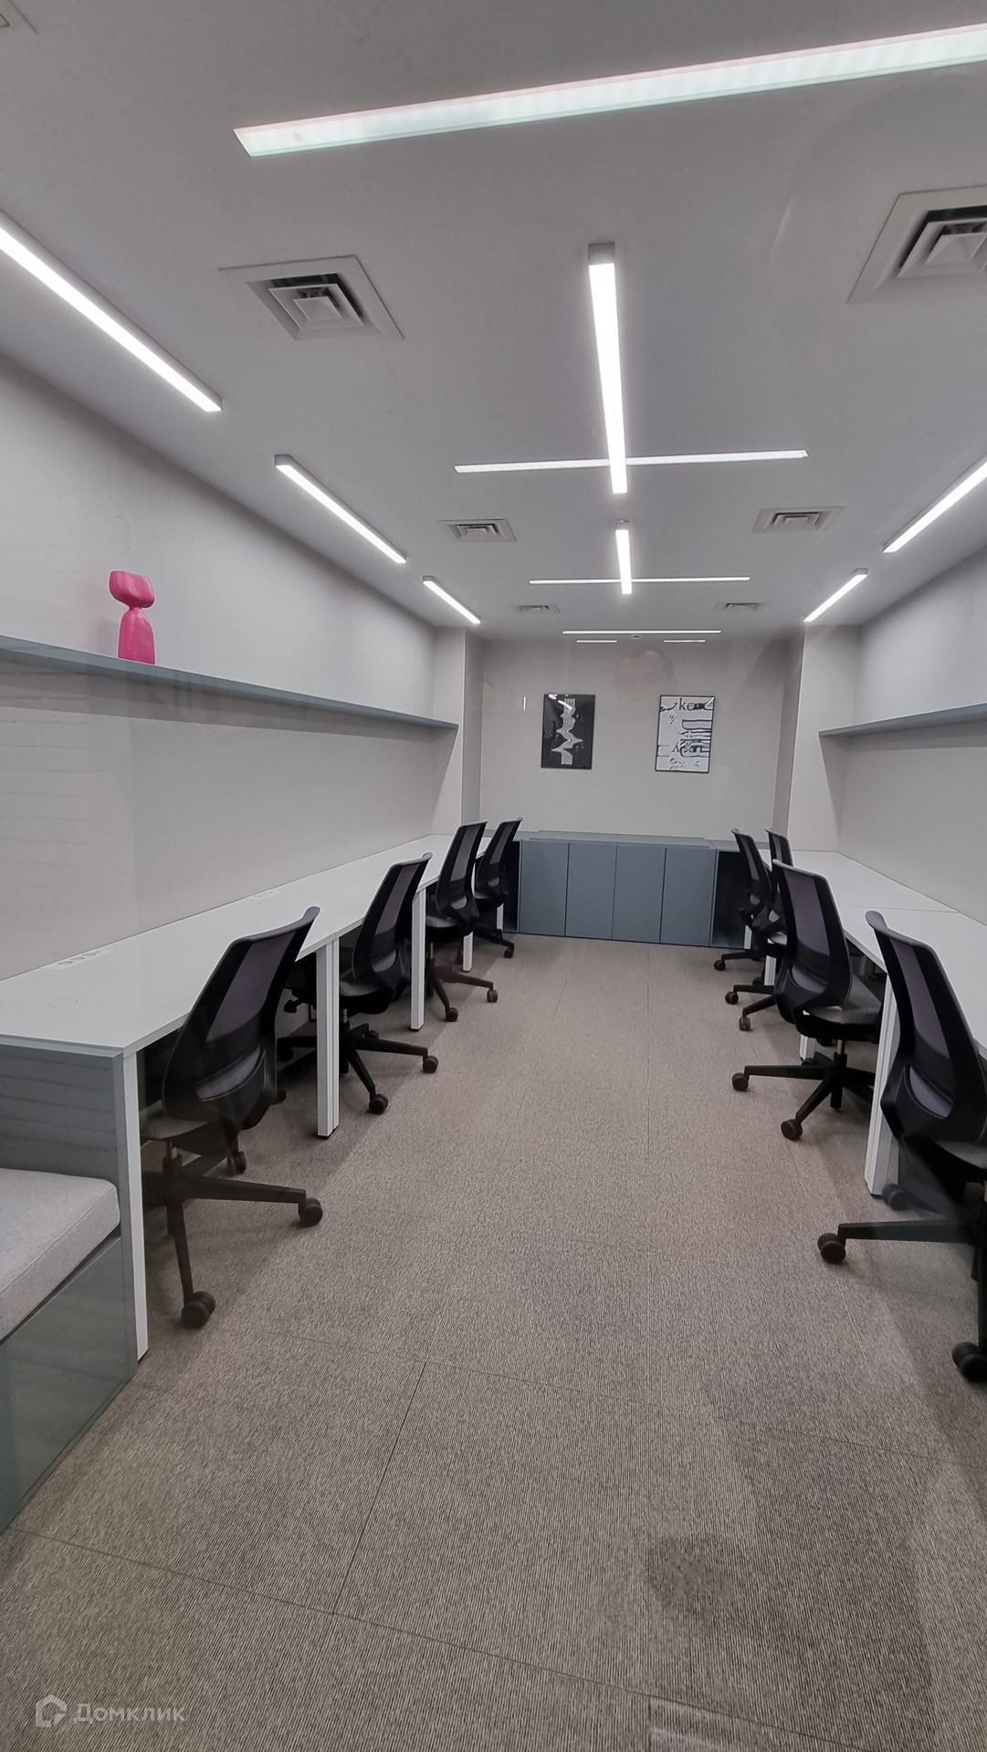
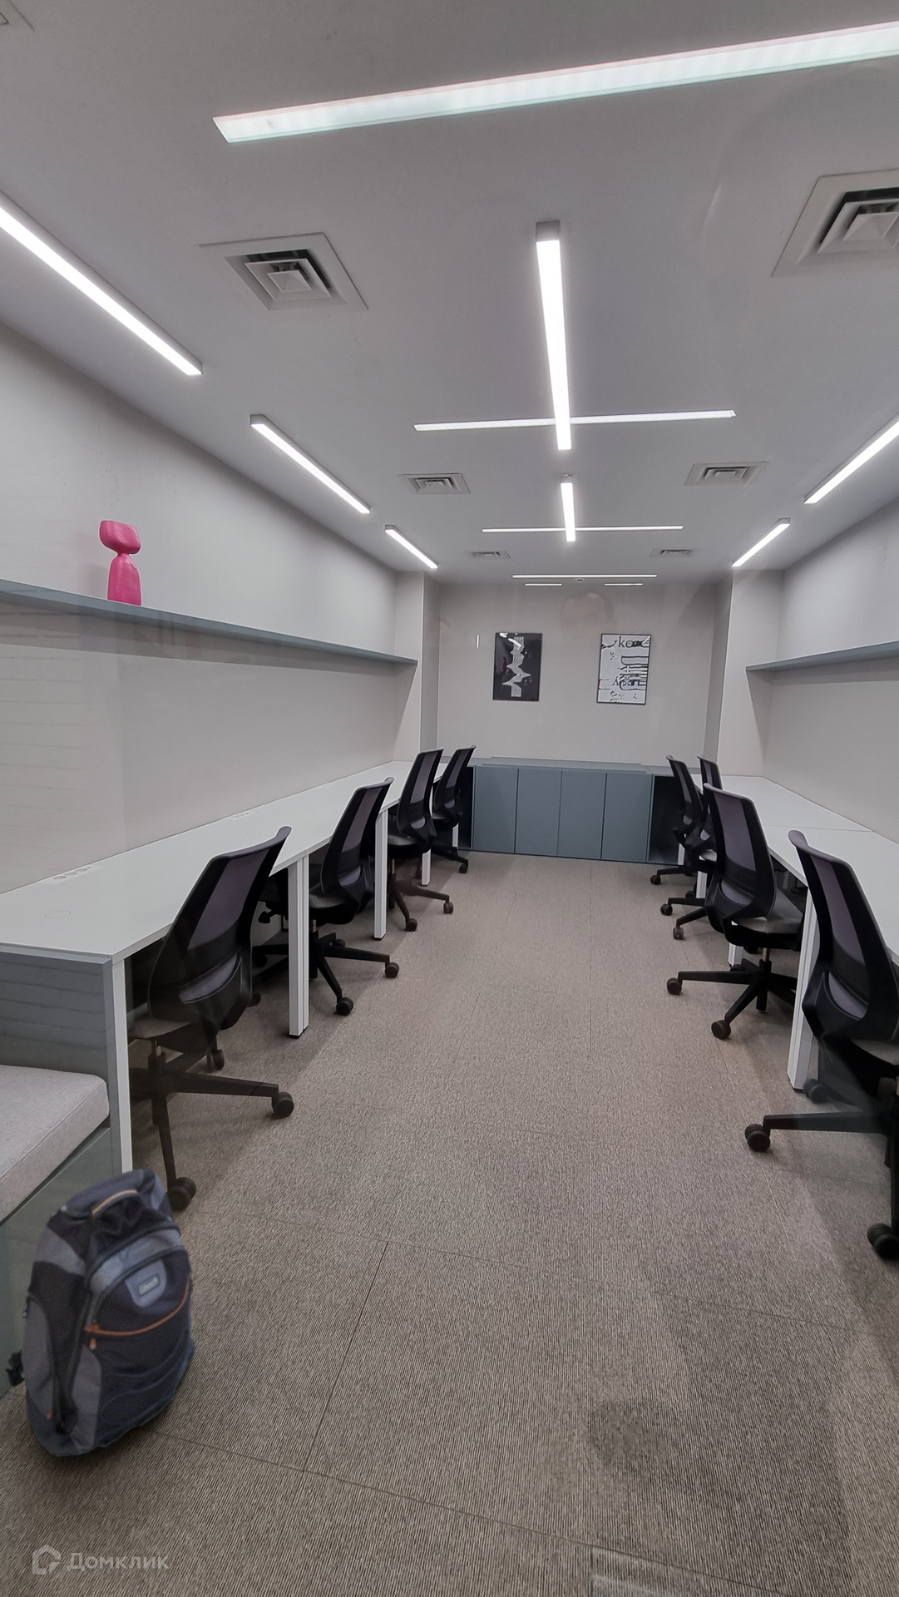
+ backpack [4,1168,196,1458]
